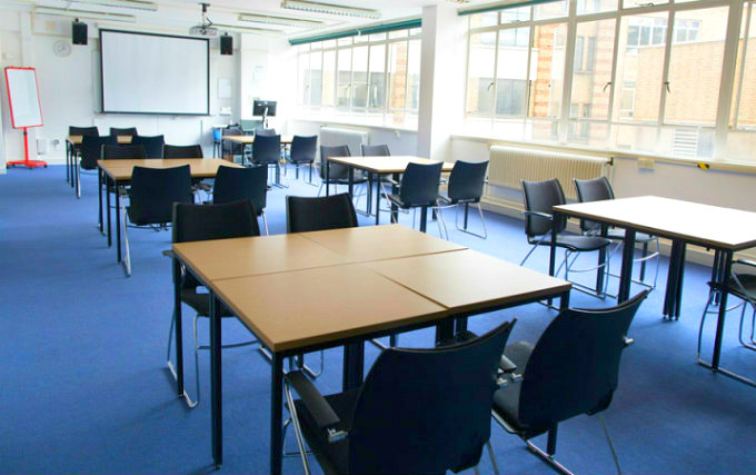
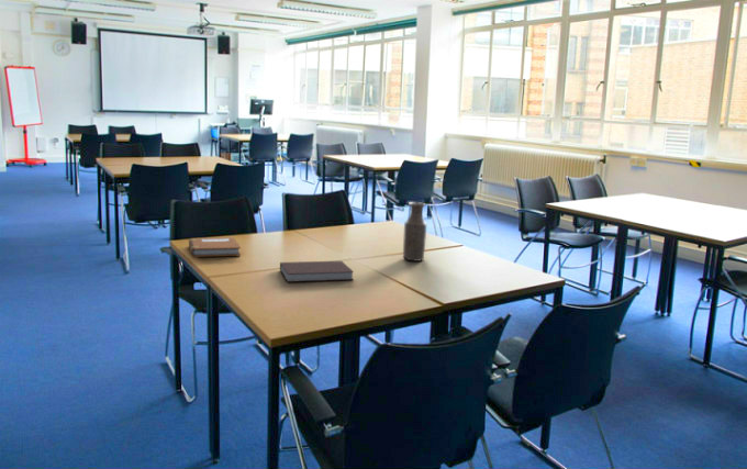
+ notebook [188,236,242,258]
+ bottle [402,201,427,263]
+ notebook [279,260,355,283]
